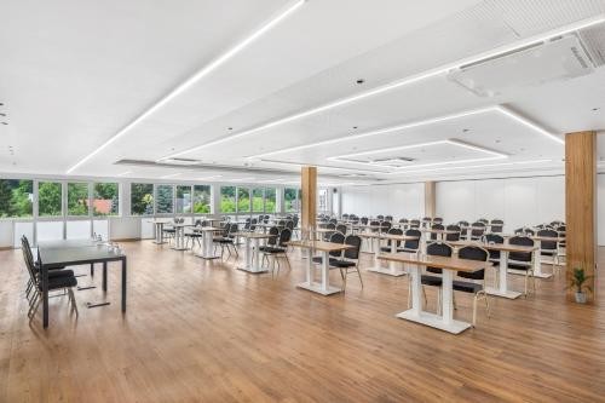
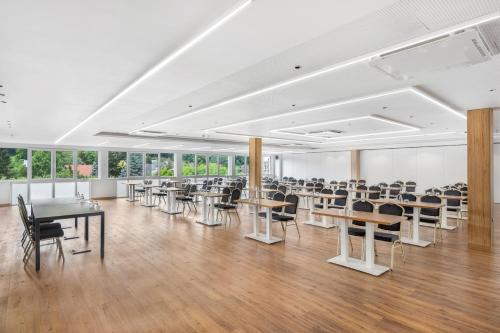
- indoor plant [560,266,598,304]
